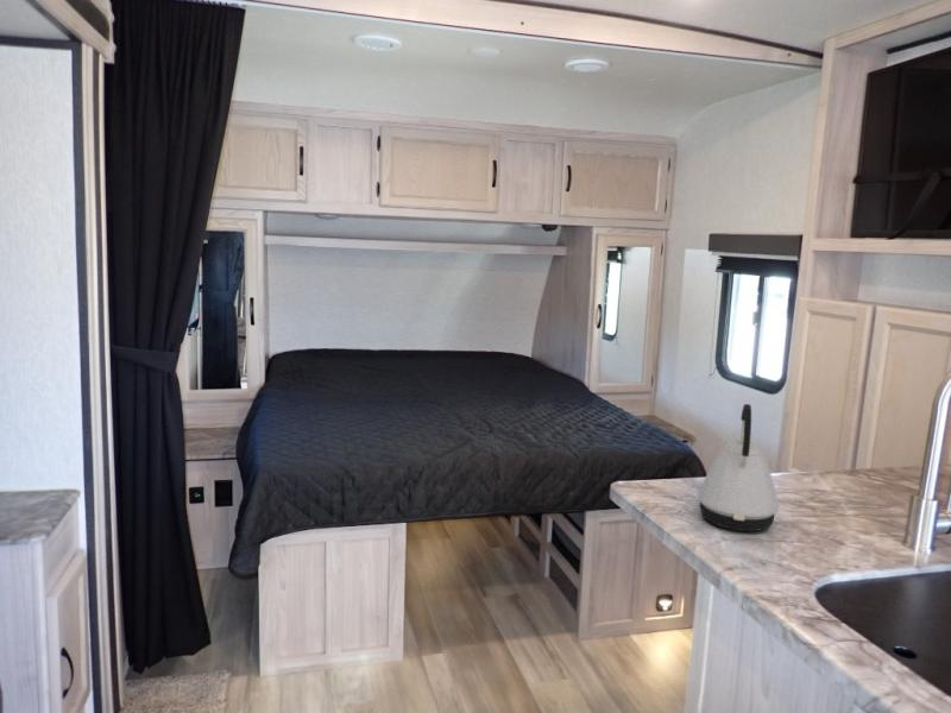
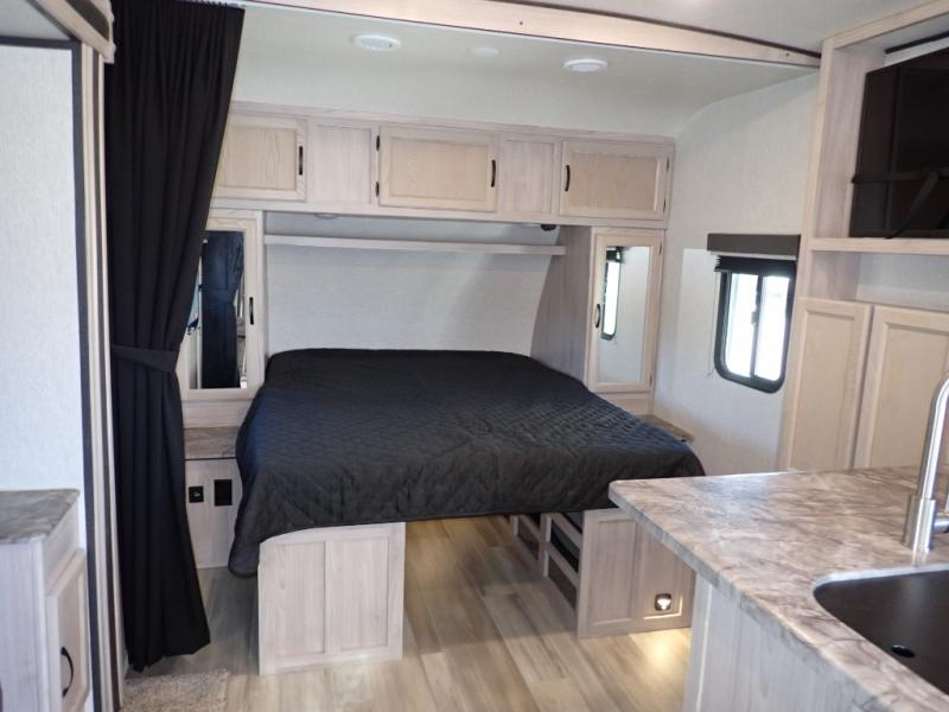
- kettle [697,403,780,532]
